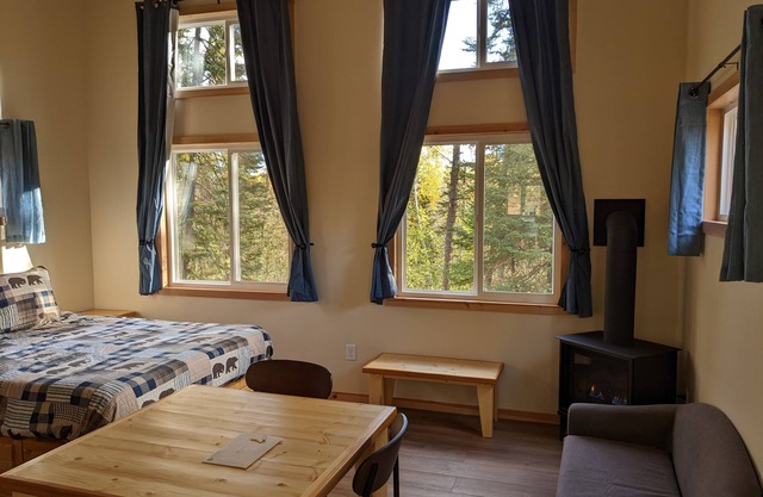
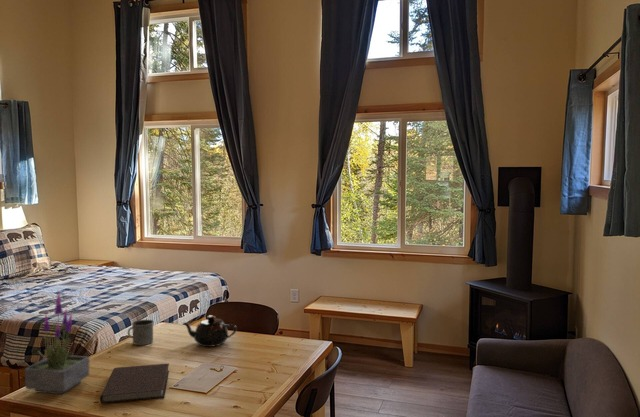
+ teapot [182,314,238,348]
+ mug [127,319,155,346]
+ notebook [99,362,170,405]
+ potted plant [24,291,90,395]
